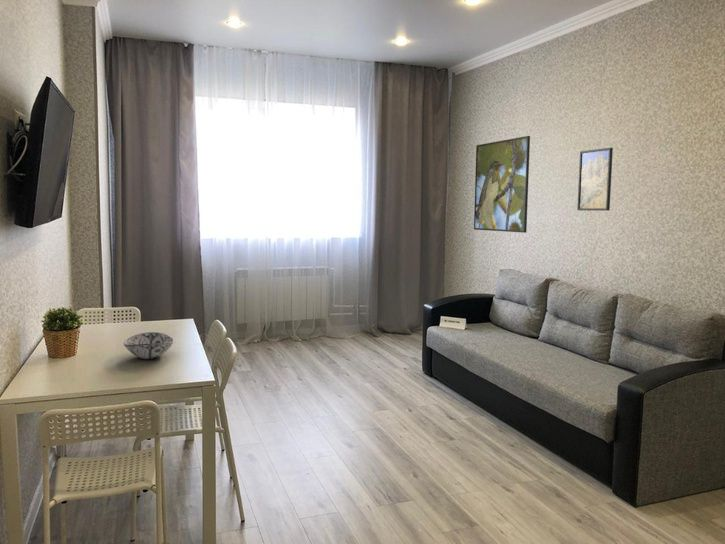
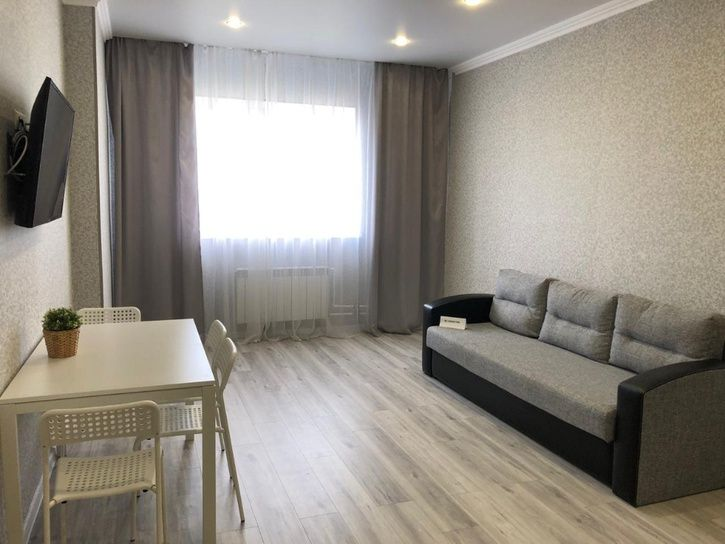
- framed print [576,147,614,212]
- decorative bowl [123,331,175,360]
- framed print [473,135,531,234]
